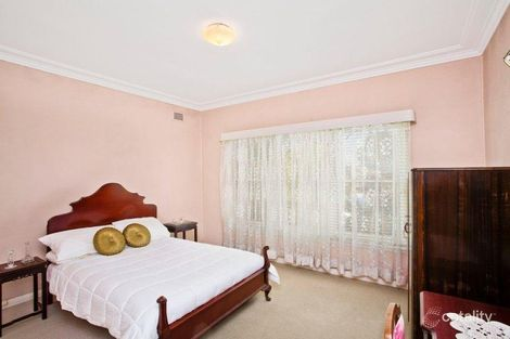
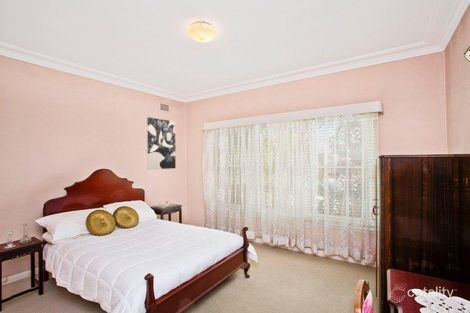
+ wall art [146,116,177,171]
